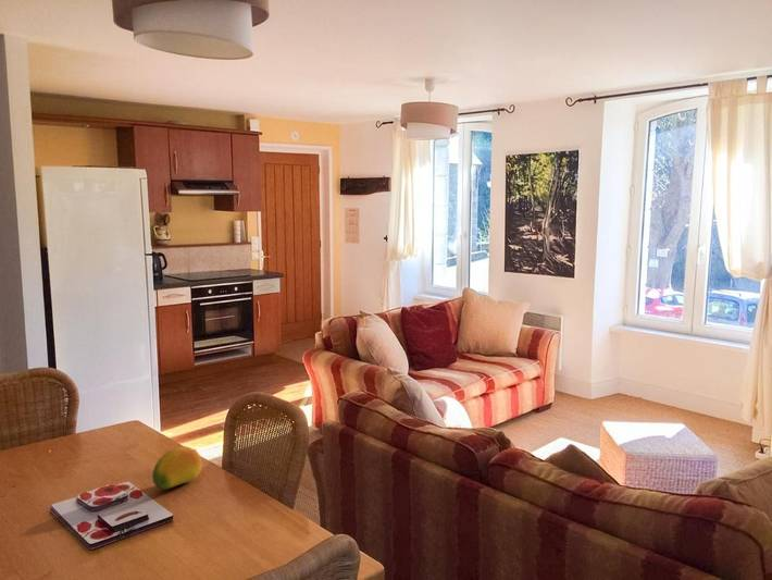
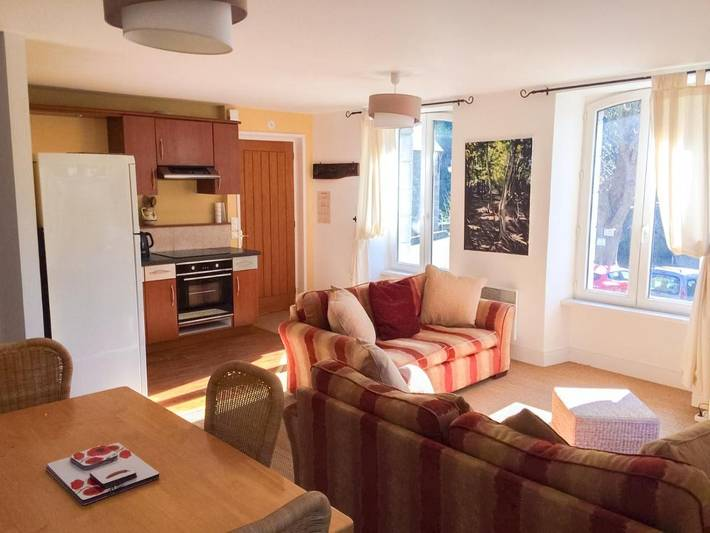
- fruit [151,445,203,491]
